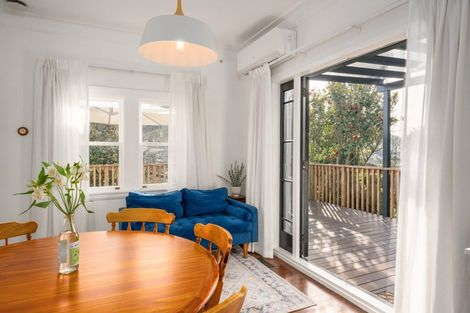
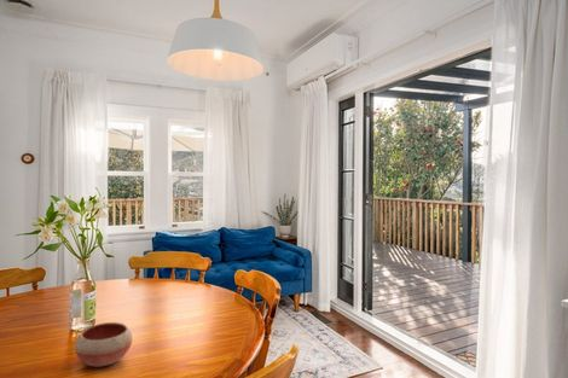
+ bowl [74,321,133,368]
